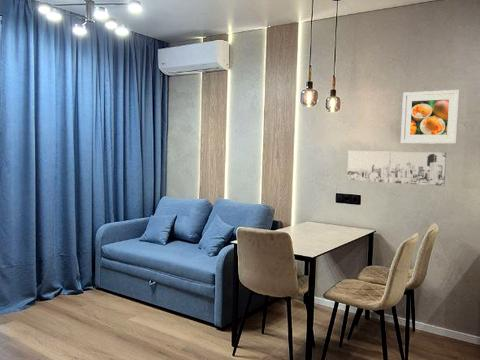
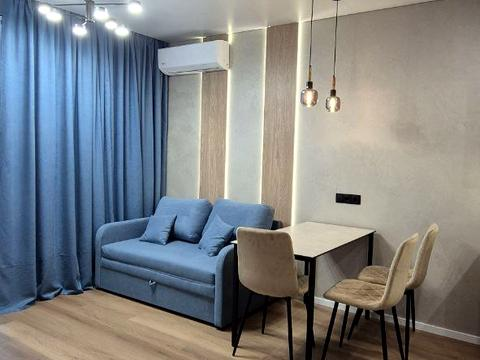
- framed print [400,89,461,145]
- wall art [346,150,447,187]
